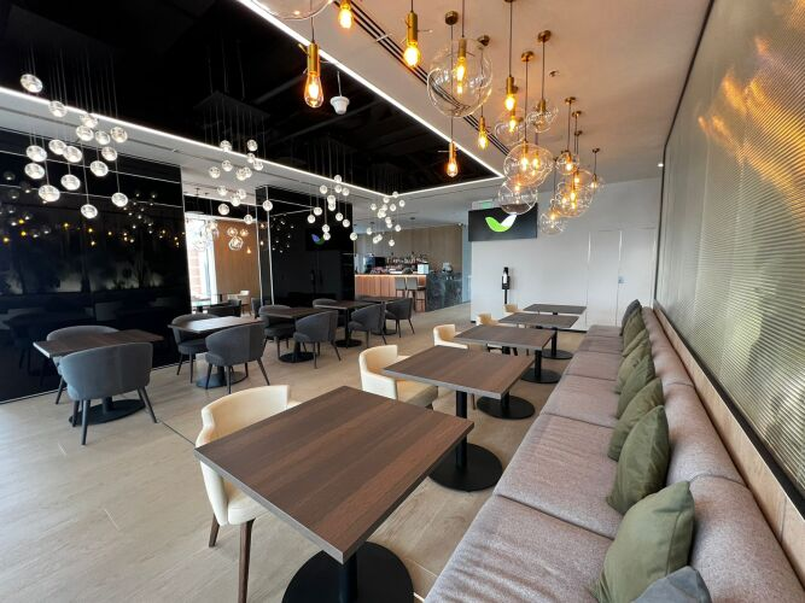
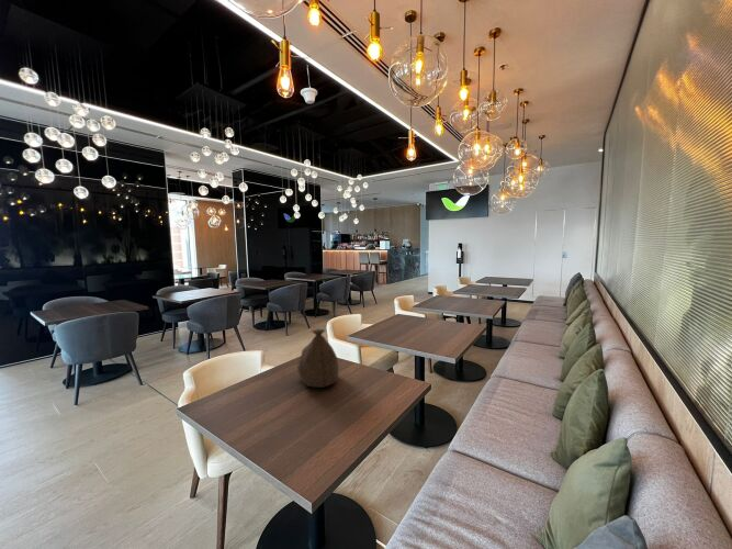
+ bag [296,328,339,389]
